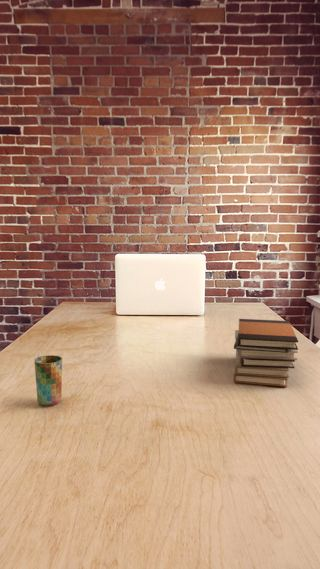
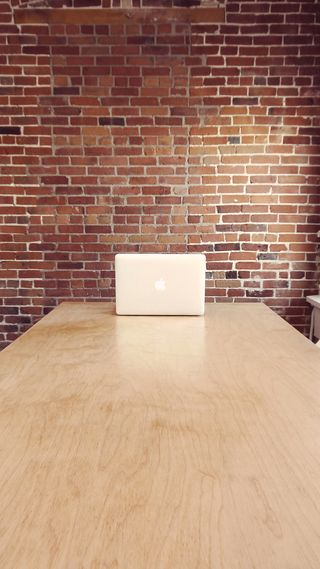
- book stack [233,318,299,388]
- cup [33,354,63,407]
